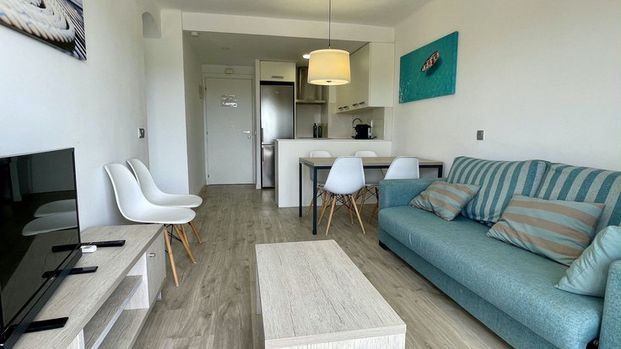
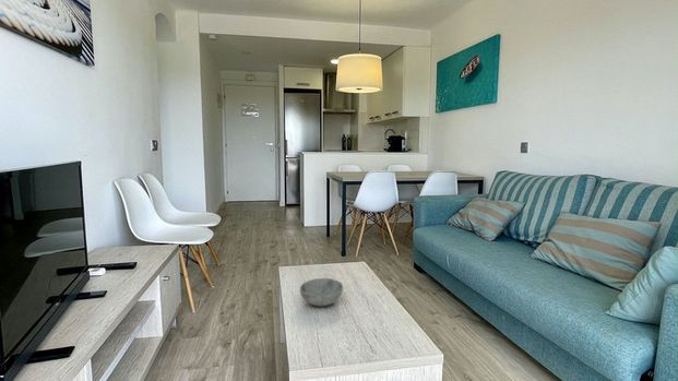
+ bowl [299,277,344,307]
